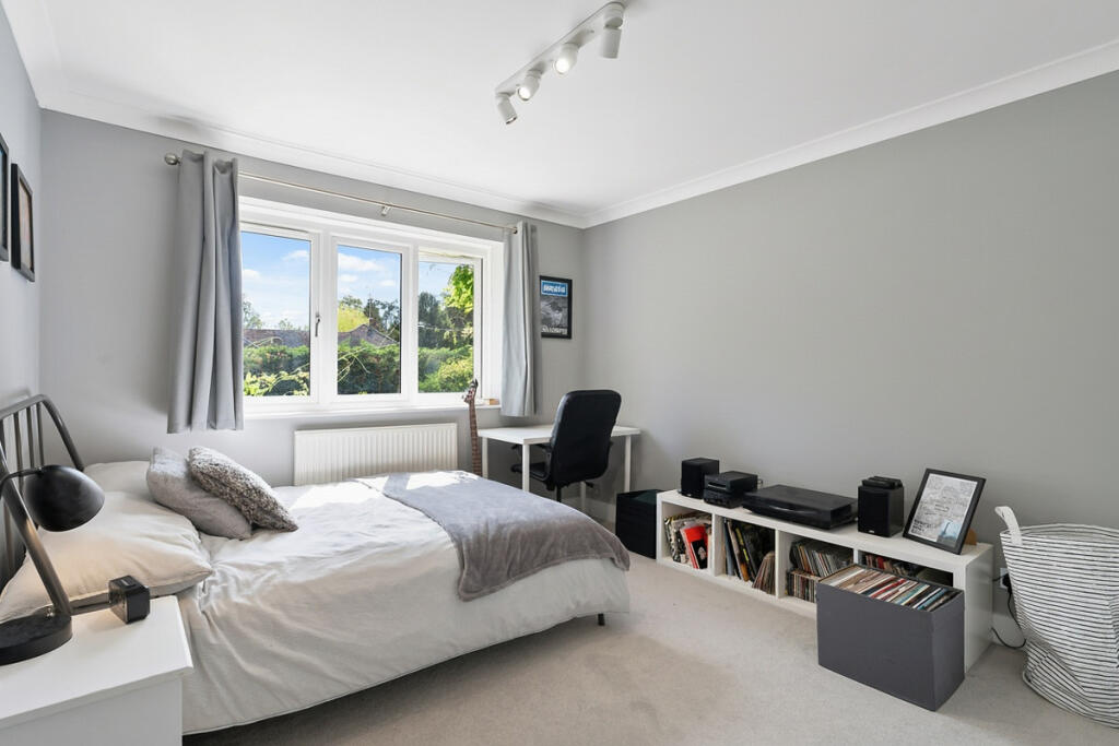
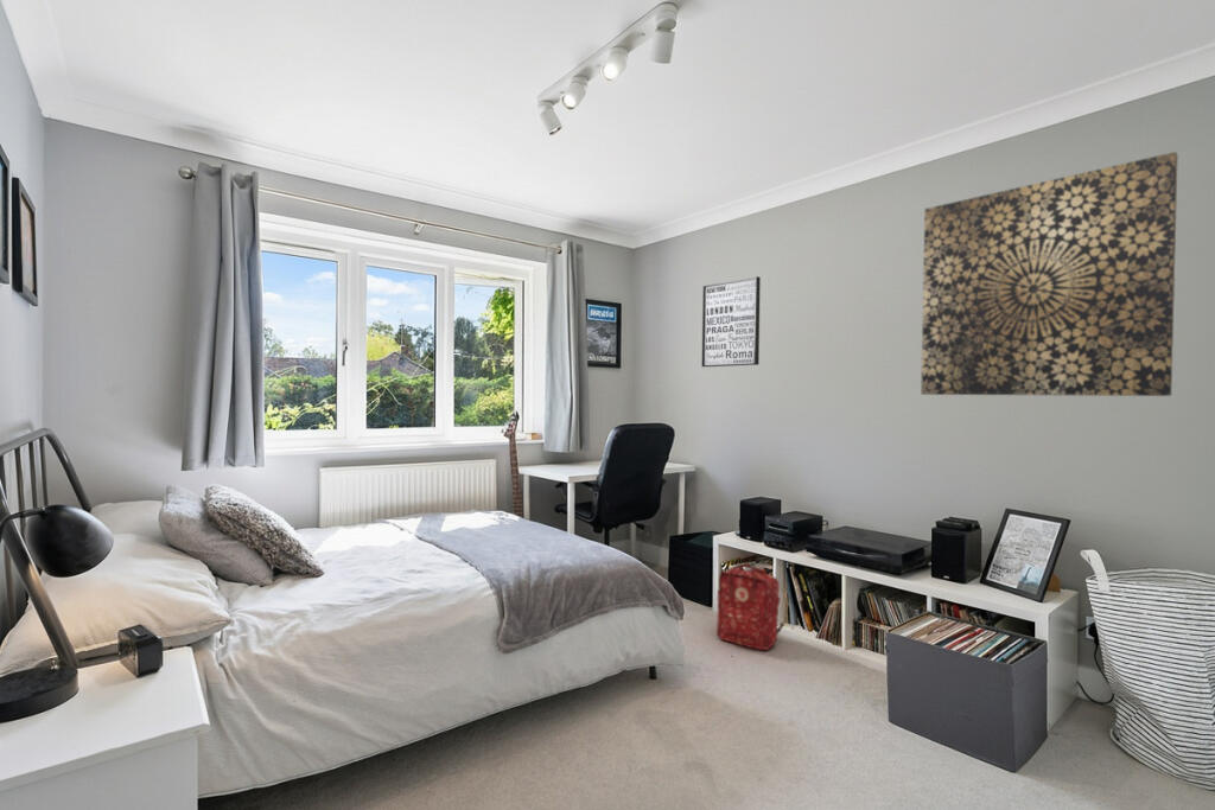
+ wall art [701,275,762,368]
+ wall art [920,151,1179,397]
+ backpack [715,562,785,651]
